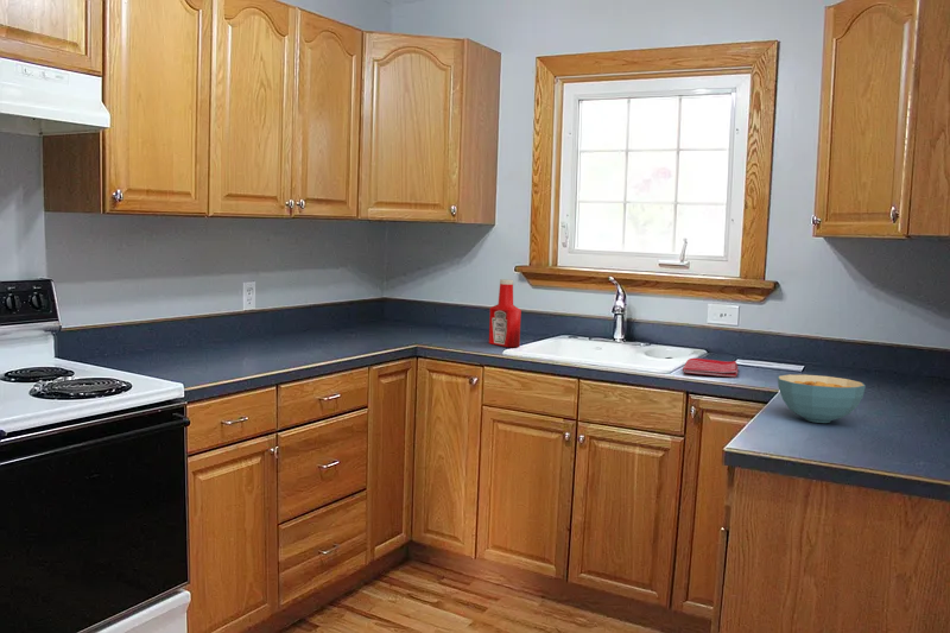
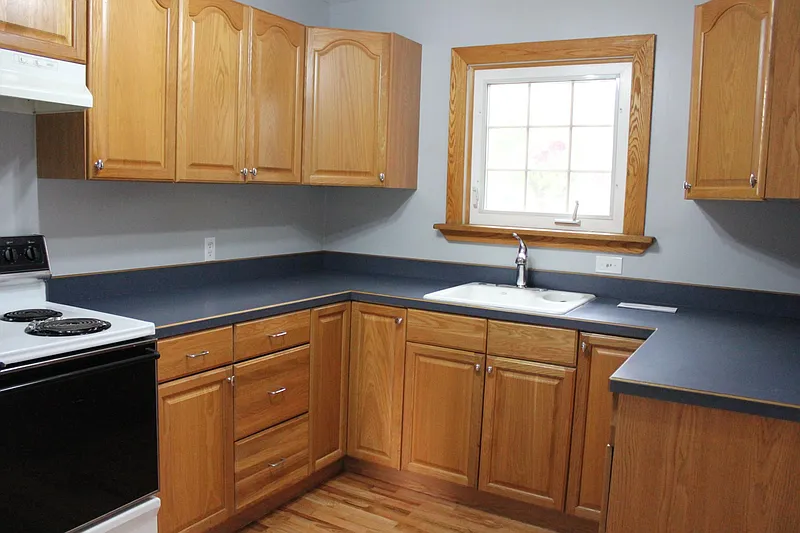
- dish towel [682,357,740,379]
- soap bottle [488,278,522,348]
- cereal bowl [777,374,867,424]
